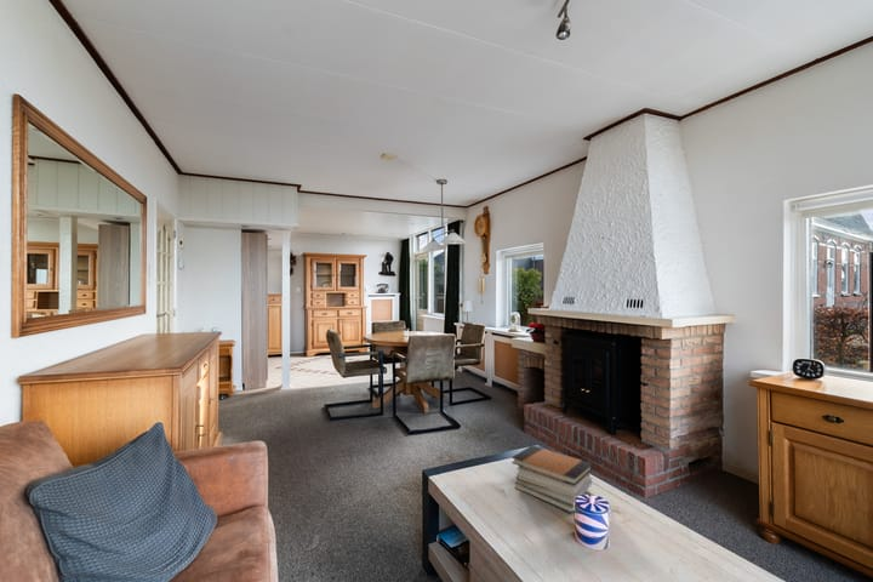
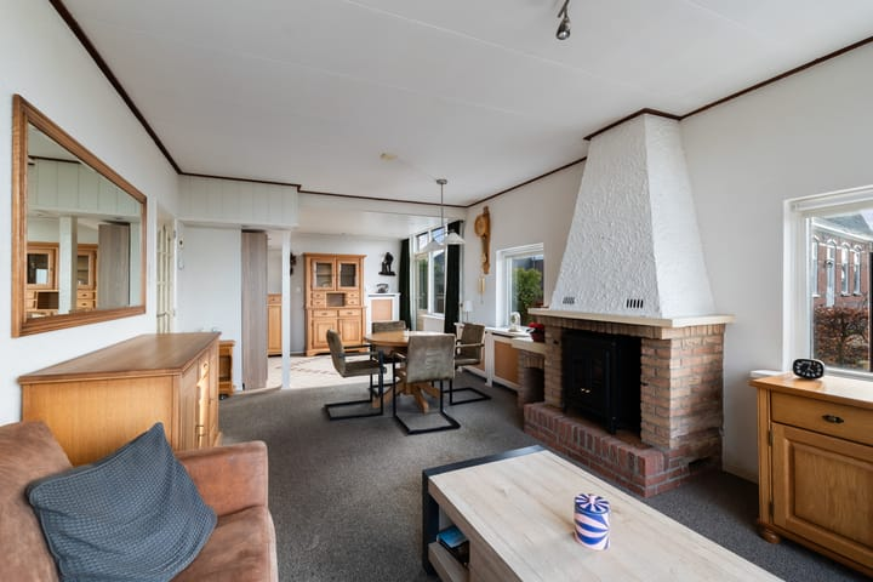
- book stack [510,444,594,514]
